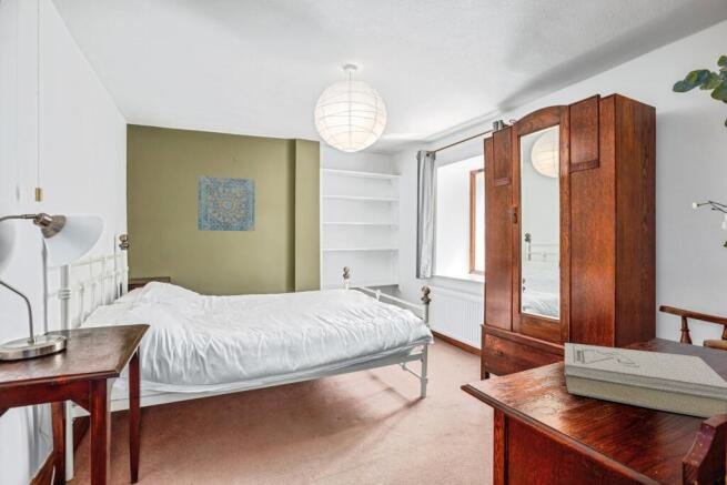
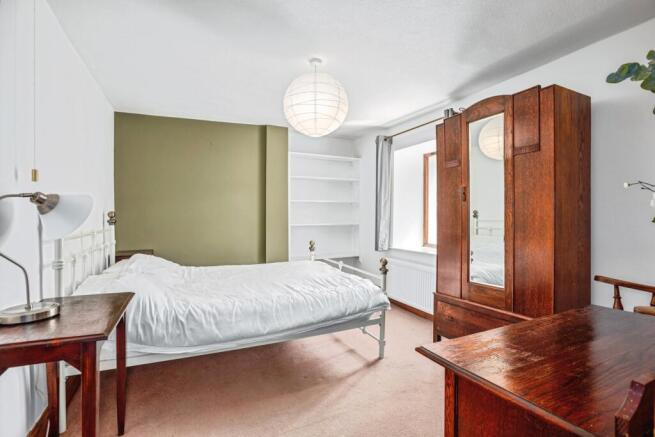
- wall art [196,174,256,232]
- books [563,342,727,420]
